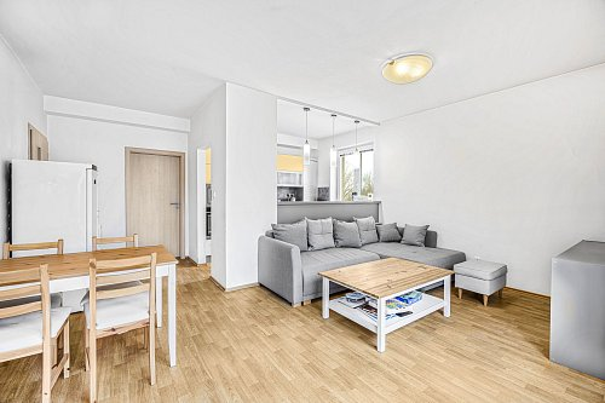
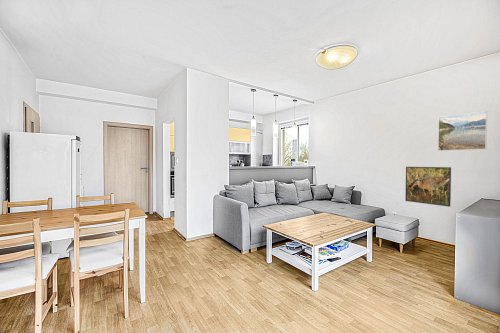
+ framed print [437,110,488,152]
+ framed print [404,166,452,208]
